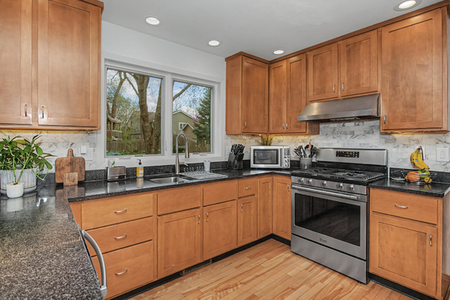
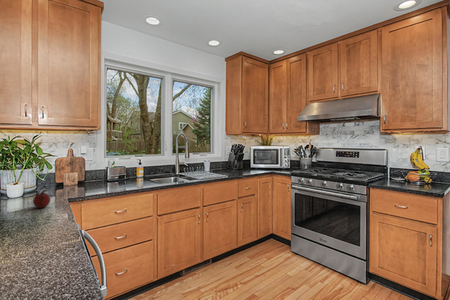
+ fruit [32,188,51,209]
